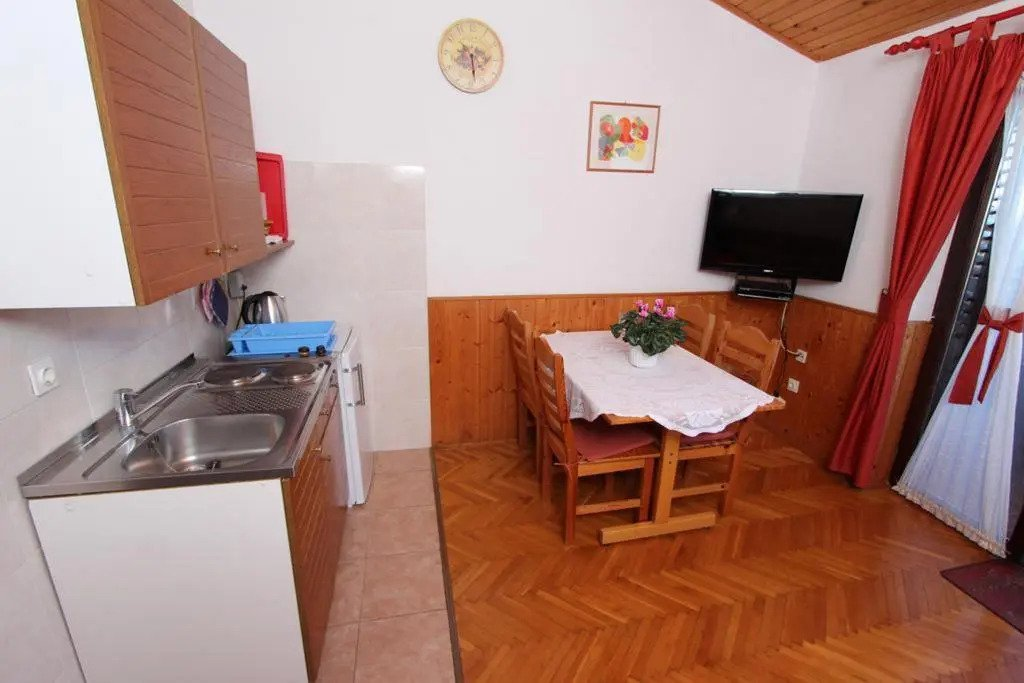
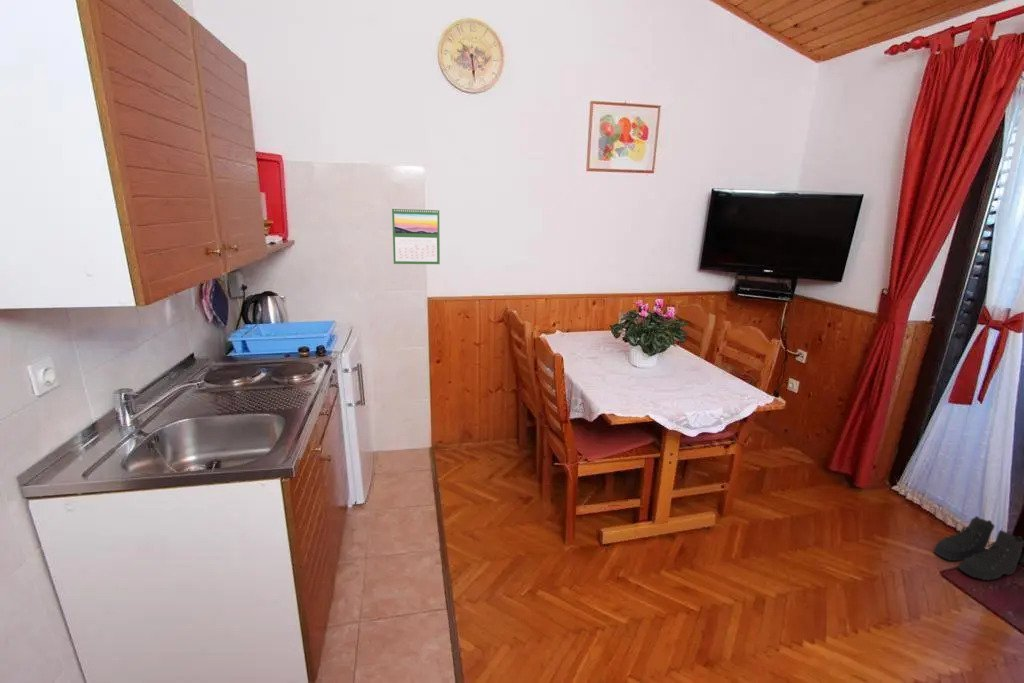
+ boots [933,515,1024,582]
+ calendar [391,206,441,265]
